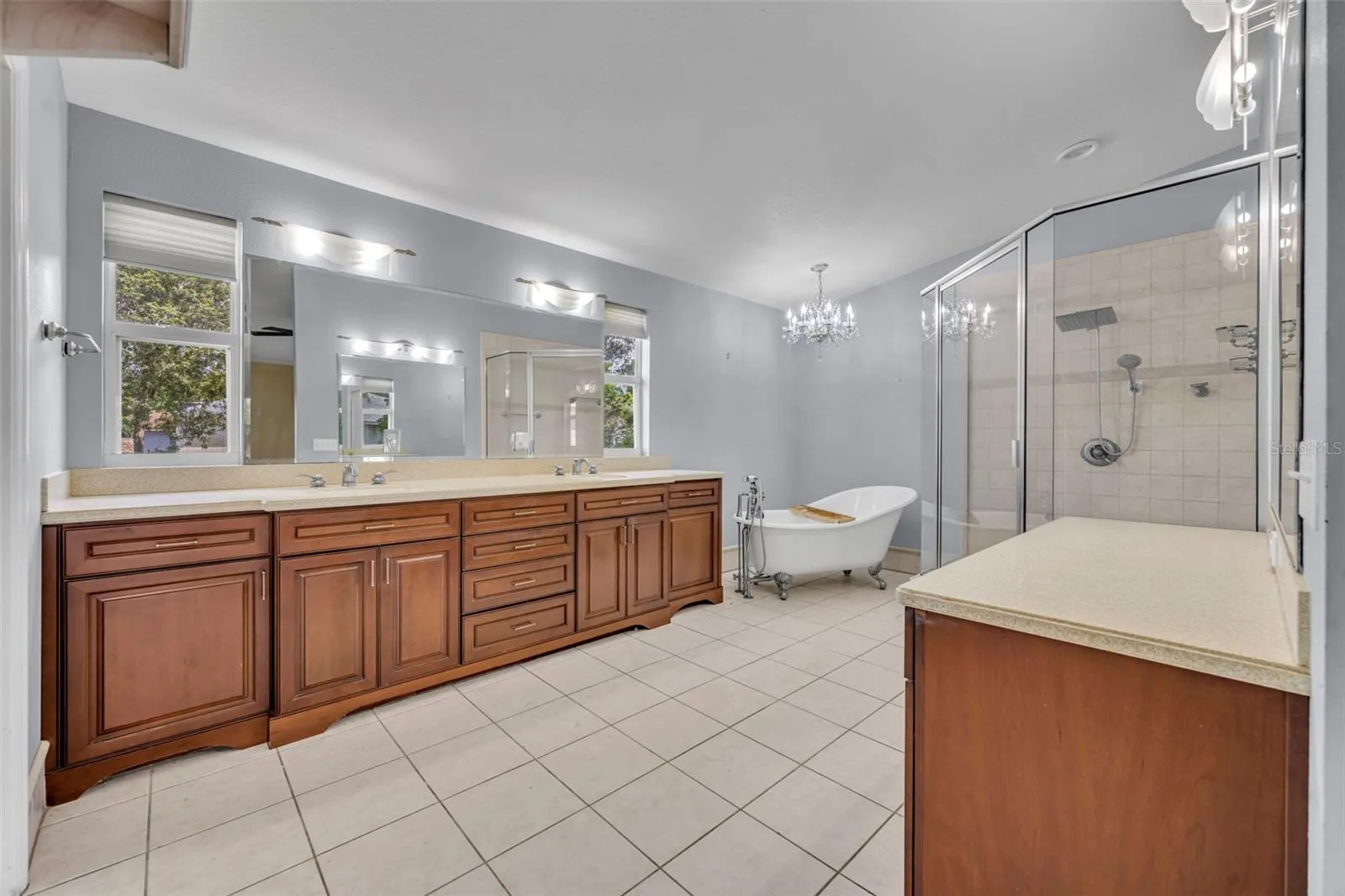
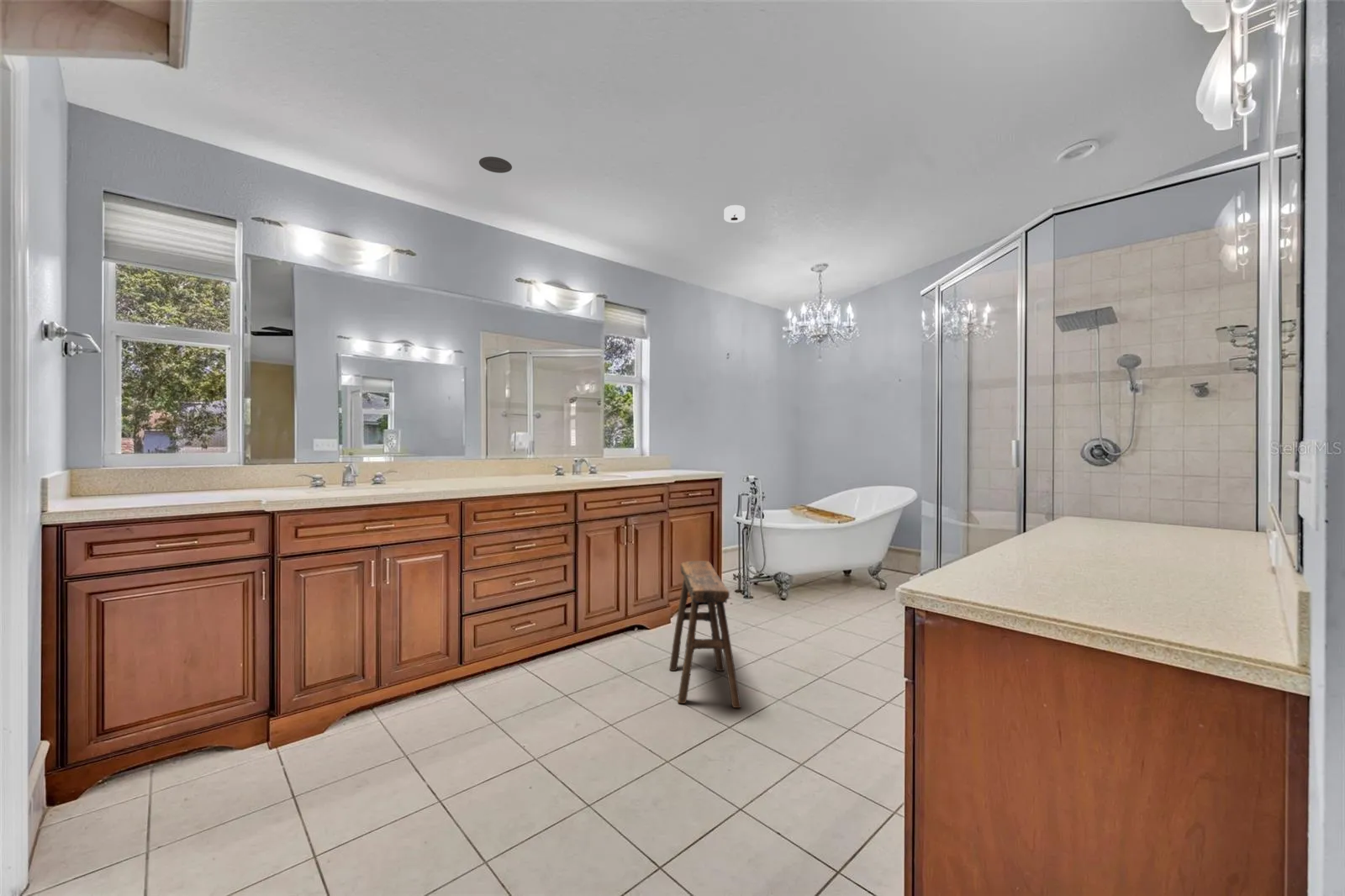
+ recessed light [478,155,513,174]
+ stool [668,560,742,709]
+ smoke detector [724,204,746,224]
